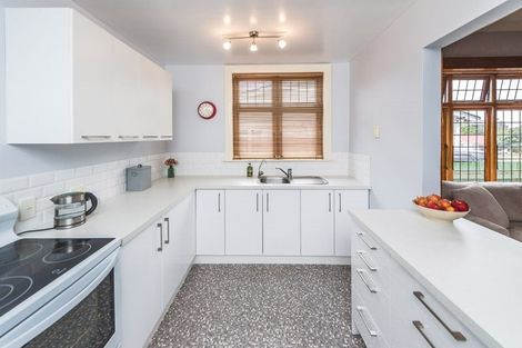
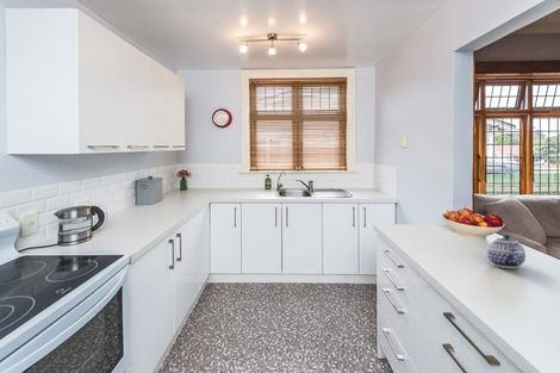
+ teapot [486,234,527,269]
